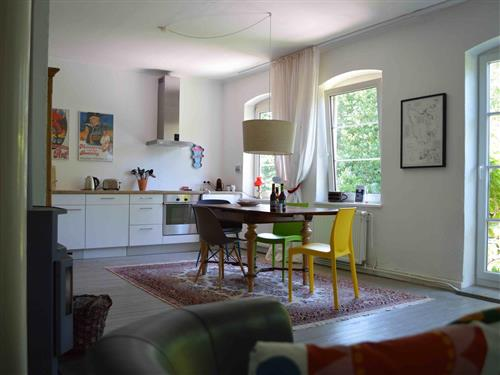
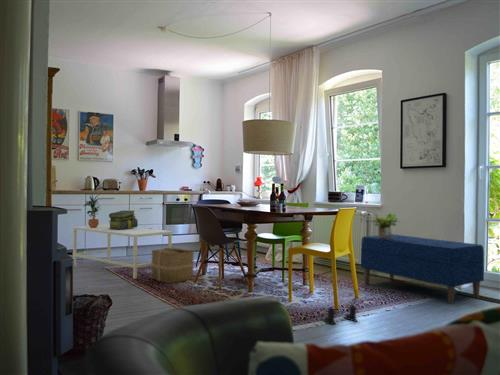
+ potted plant [369,211,401,239]
+ boots [321,304,359,326]
+ coffee table [72,224,173,280]
+ potted plant [83,194,102,228]
+ cardboard box [151,246,195,284]
+ stack of books [108,210,139,230]
+ bench [360,233,485,305]
